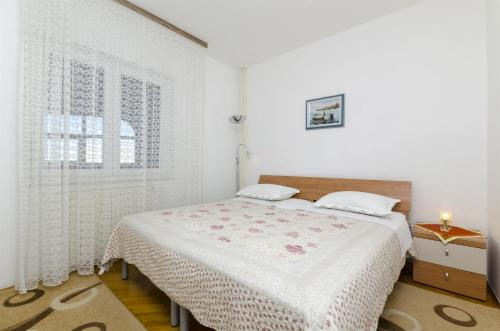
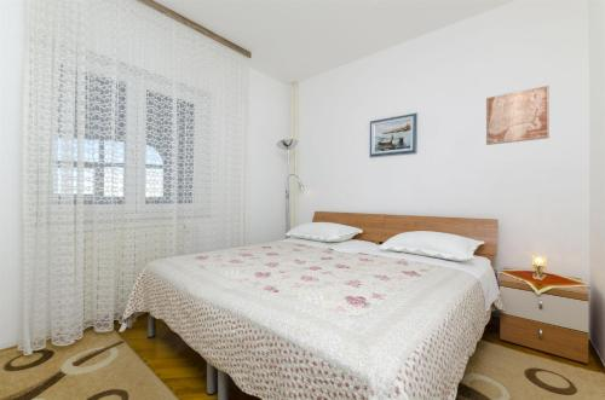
+ wall art [485,85,551,146]
